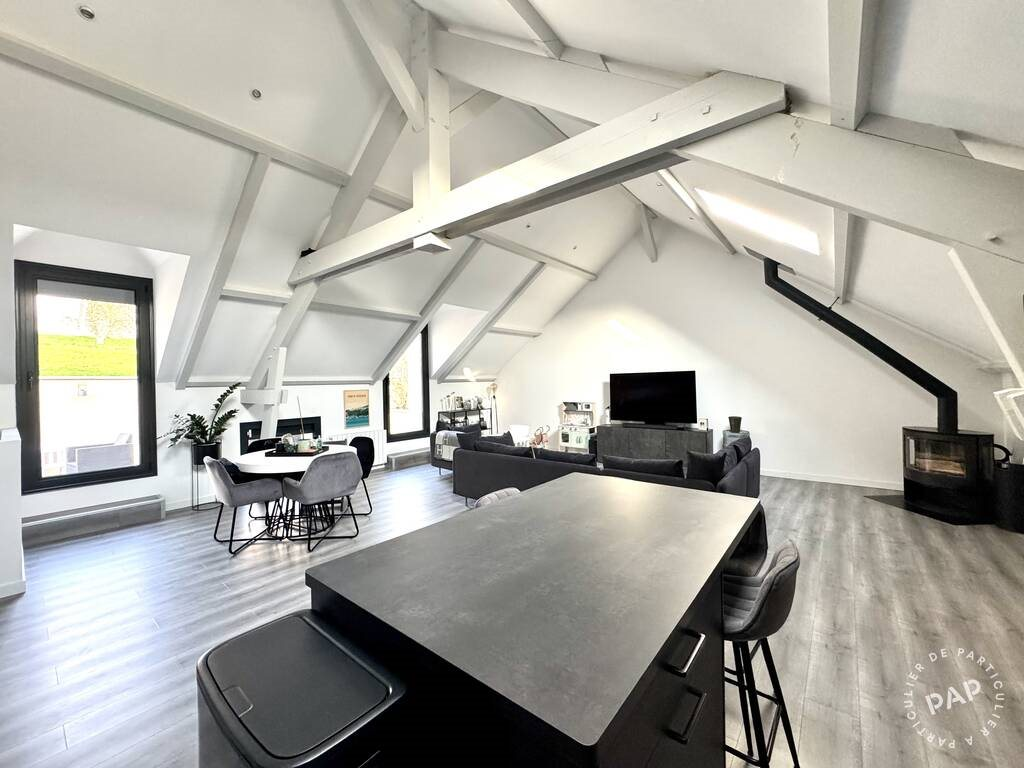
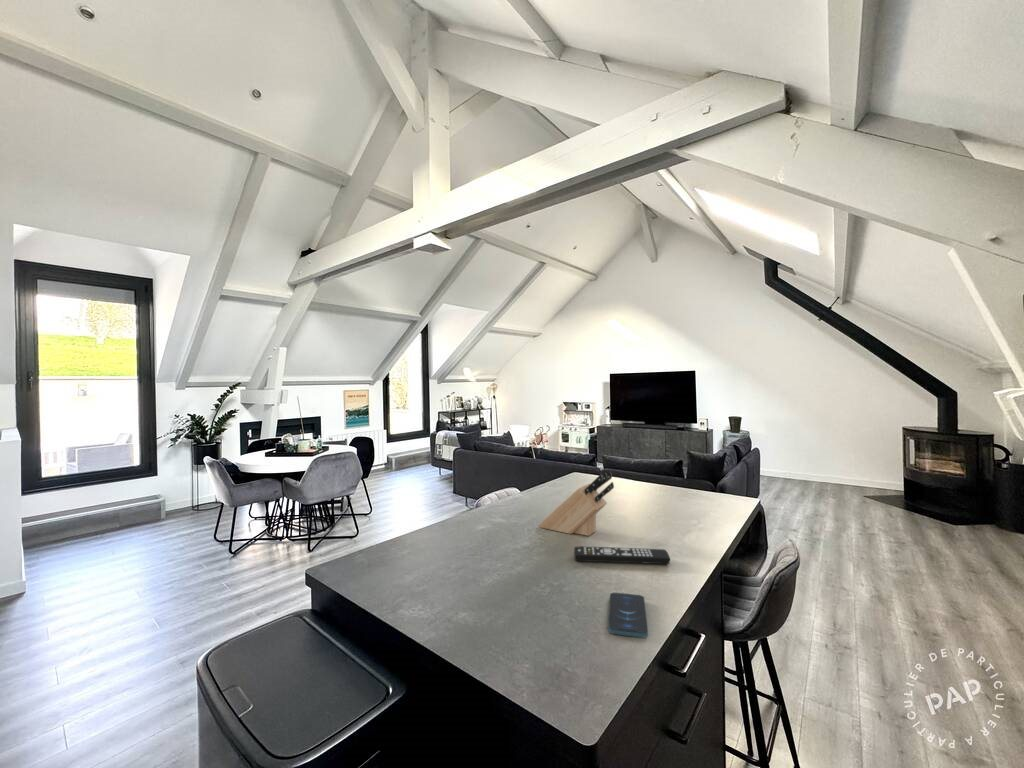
+ smartphone [608,592,649,639]
+ remote control [573,546,671,565]
+ knife block [538,471,615,537]
